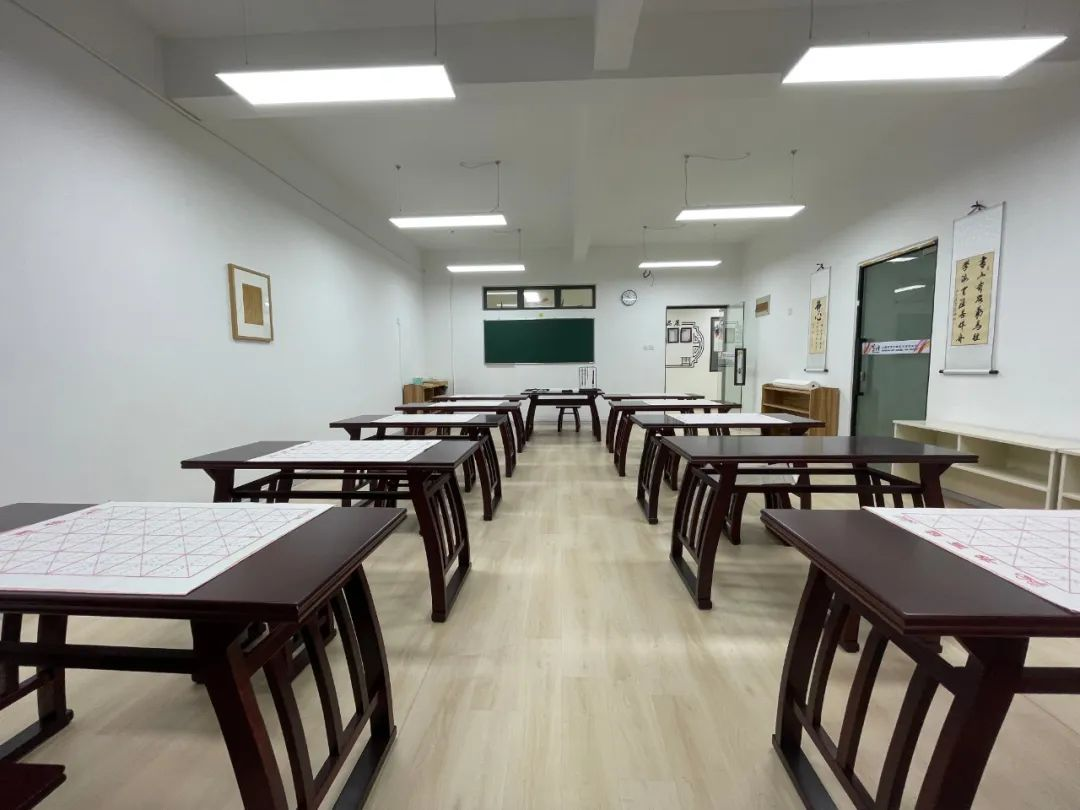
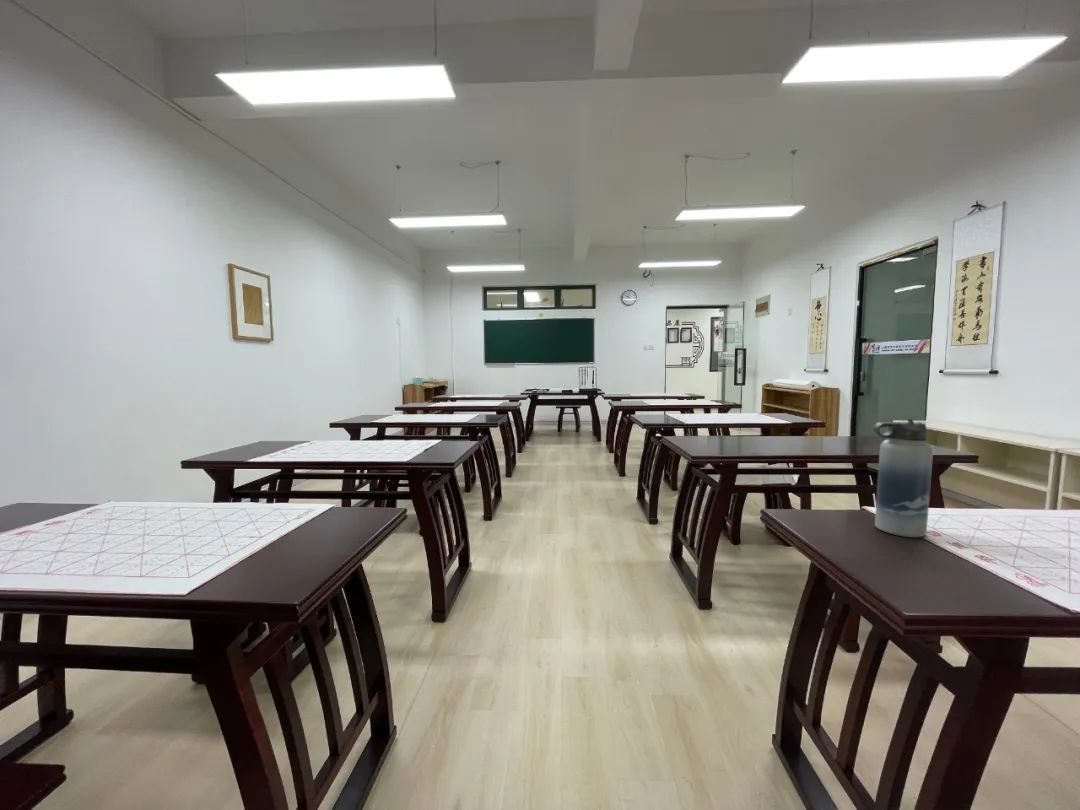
+ water bottle [872,417,934,538]
